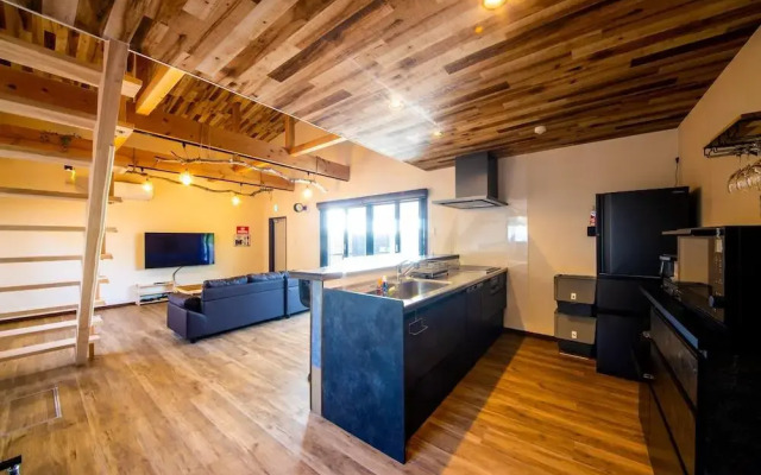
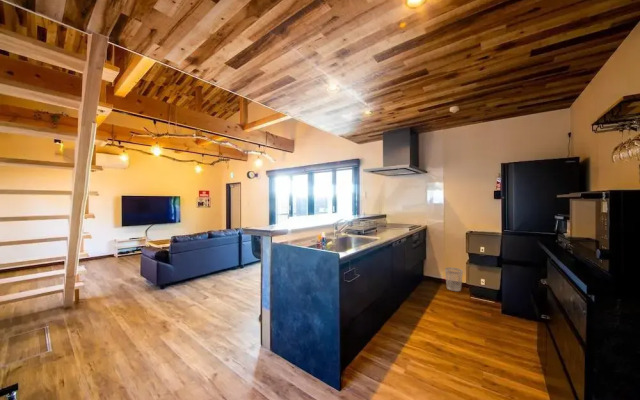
+ wastebasket [444,266,464,292]
